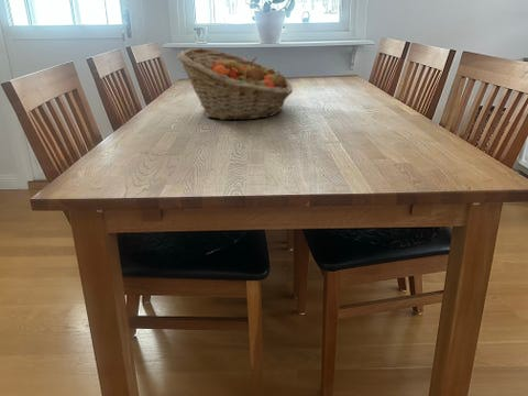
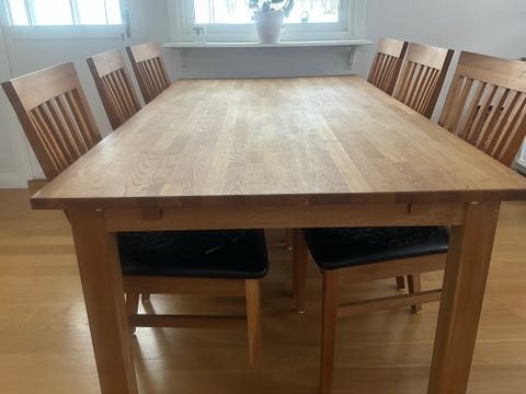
- fruit basket [177,47,294,121]
